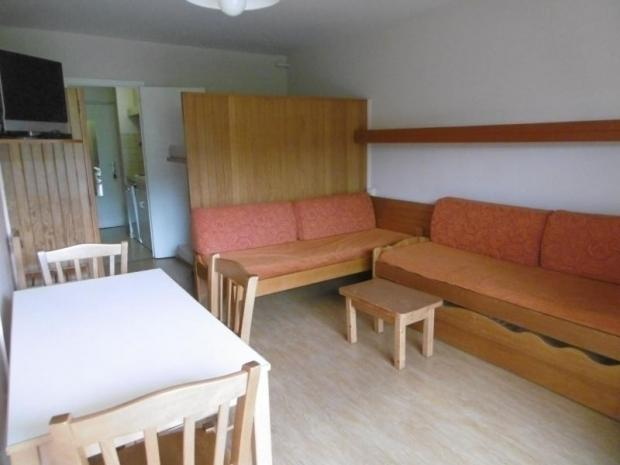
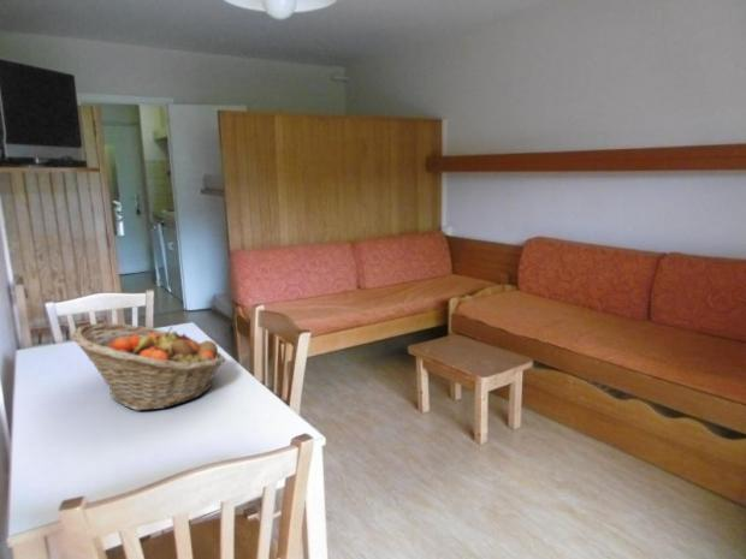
+ fruit basket [70,322,227,412]
